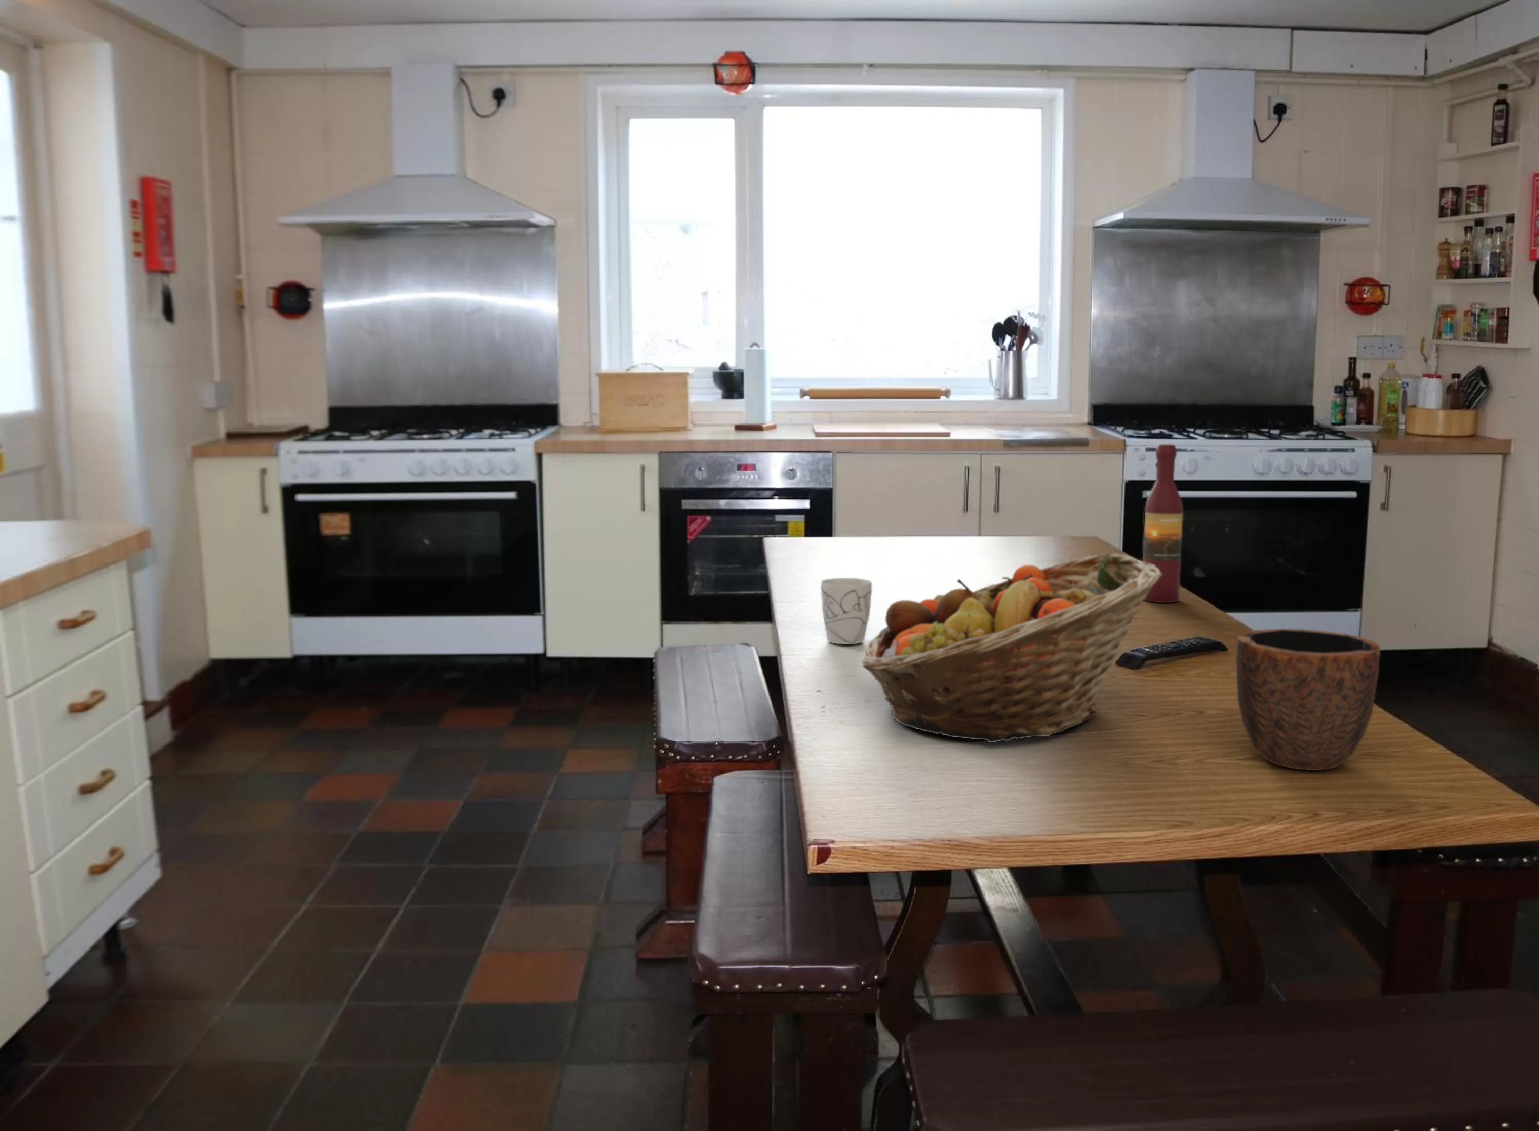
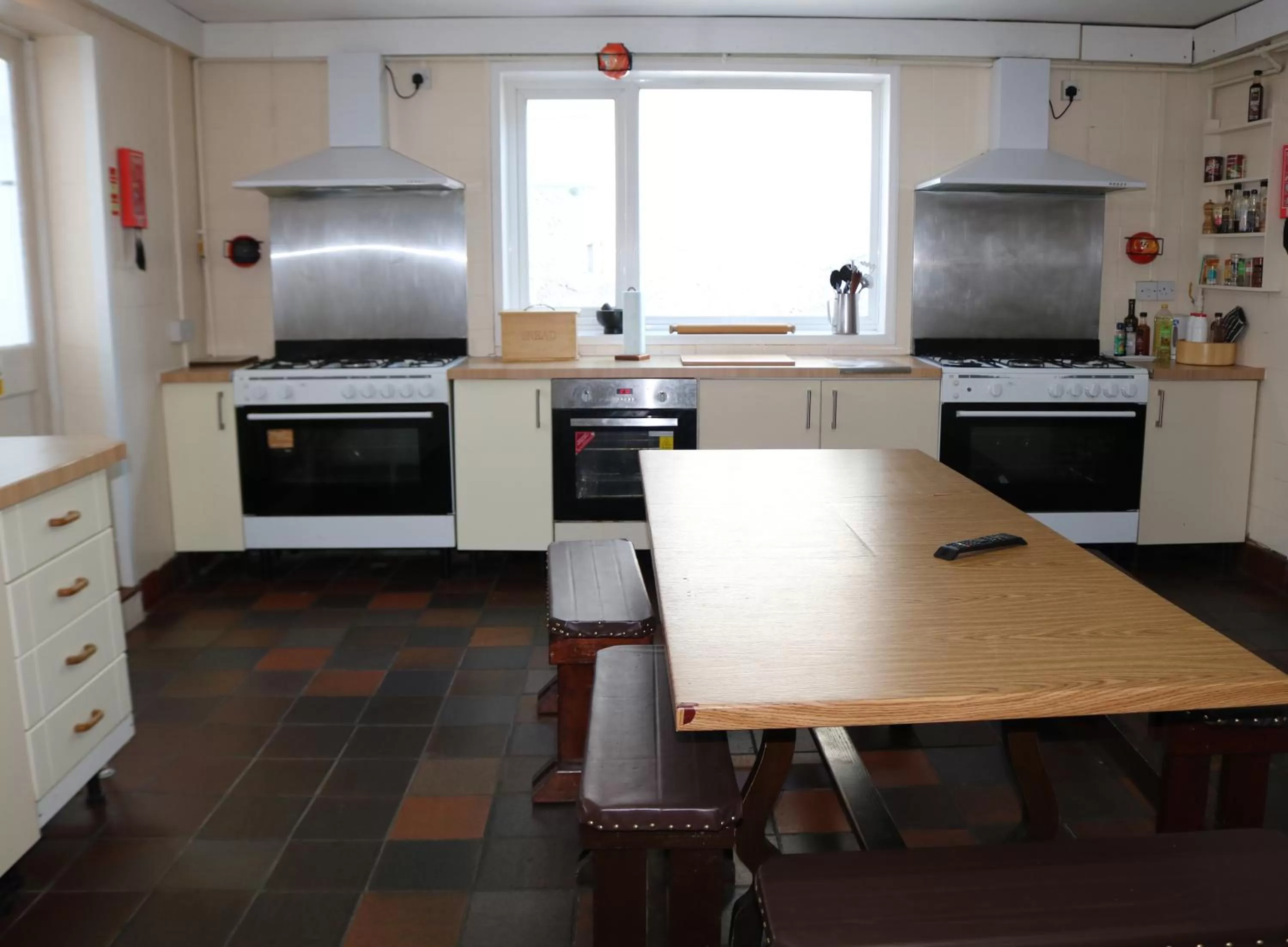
- wine bottle [1142,443,1183,603]
- fruit basket [862,552,1163,743]
- mug [821,577,872,645]
- bowl [1236,628,1380,770]
